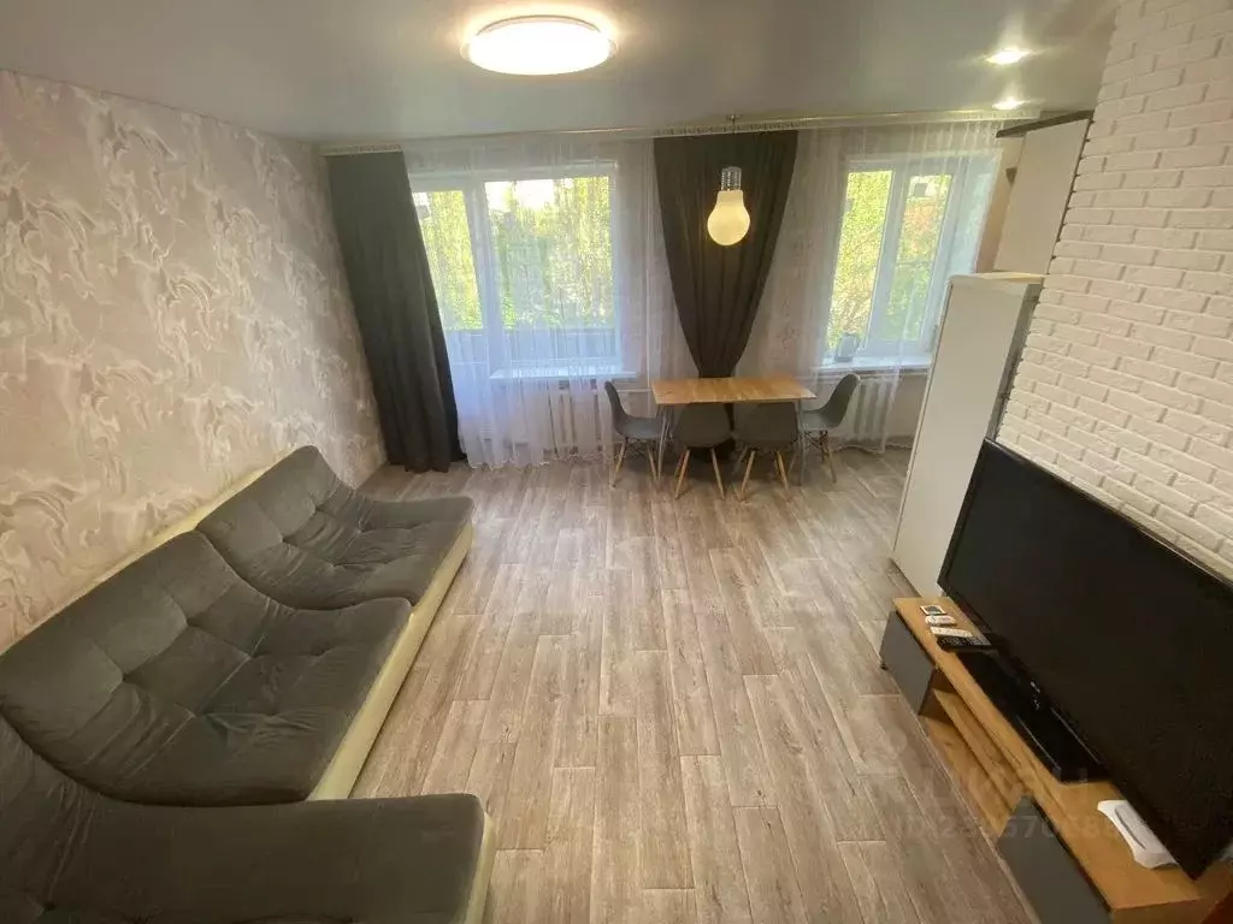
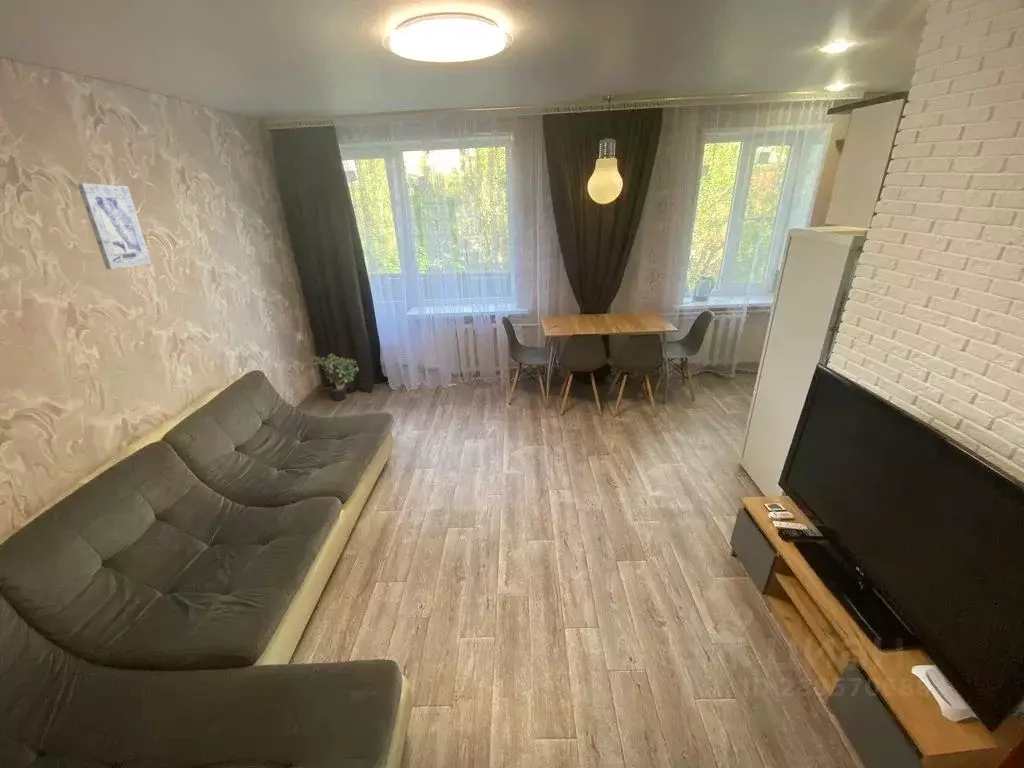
+ potted plant [312,353,360,401]
+ wall art [76,182,152,270]
